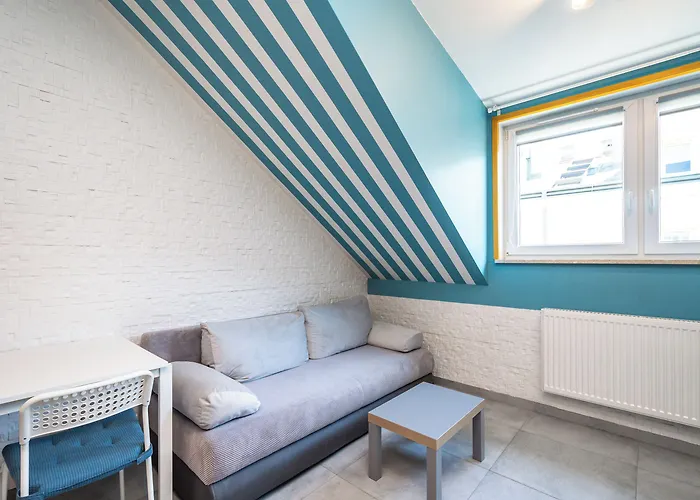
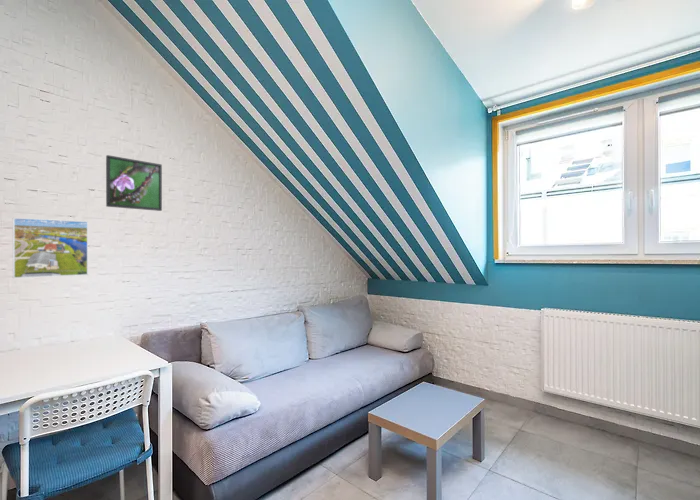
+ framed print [105,154,163,212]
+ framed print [12,217,89,279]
